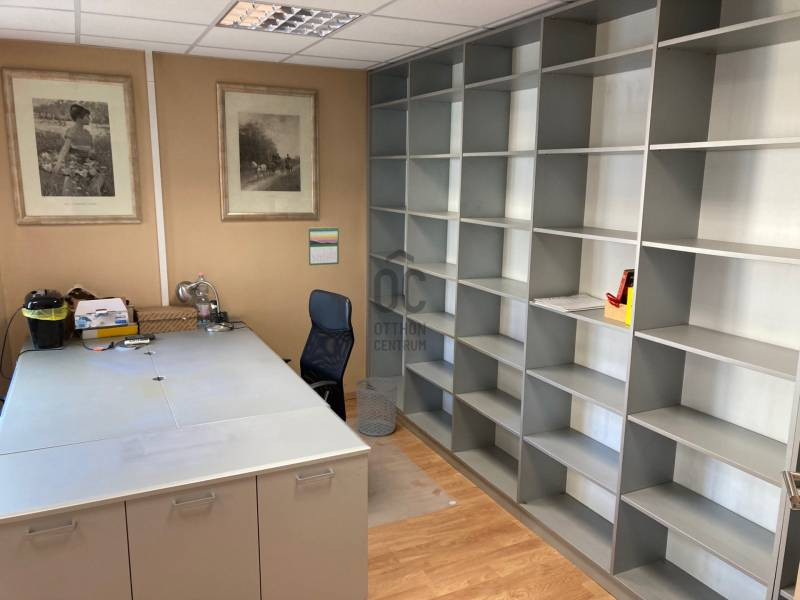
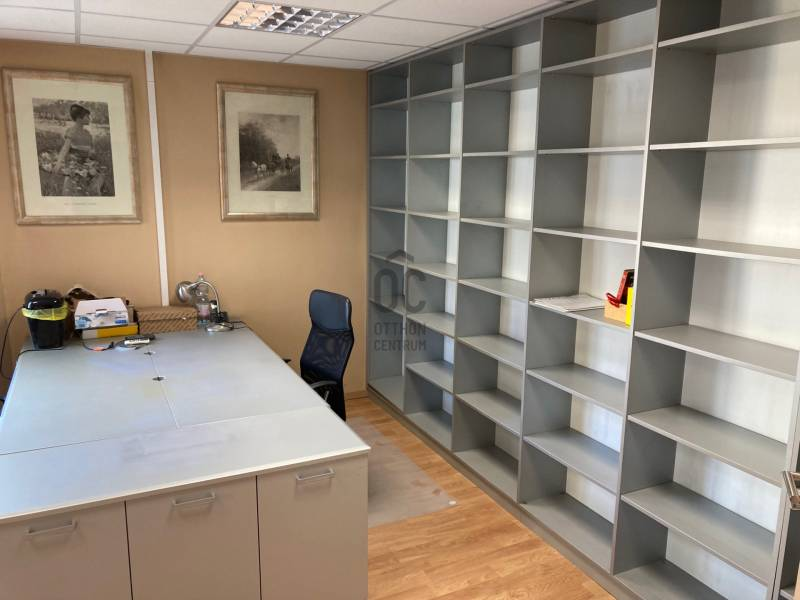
- calendar [308,225,340,266]
- waste bin [355,377,399,437]
